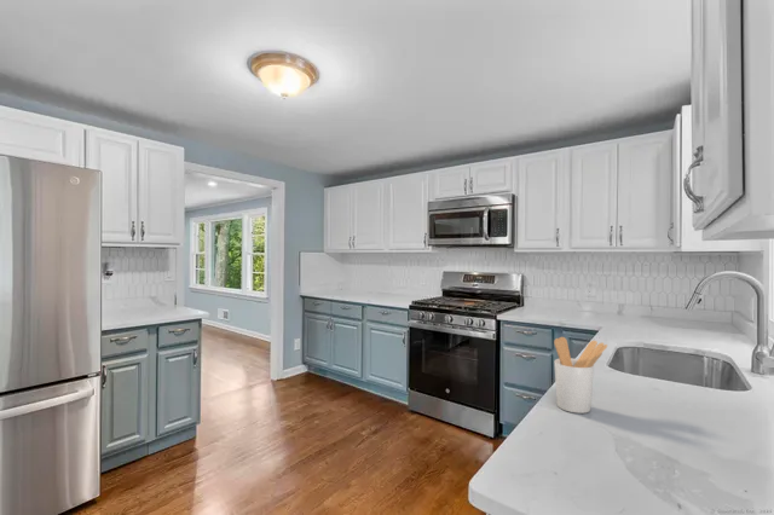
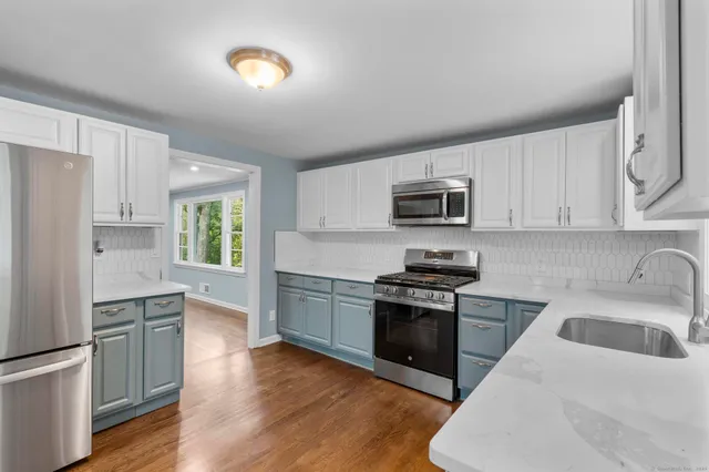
- utensil holder [553,336,608,415]
